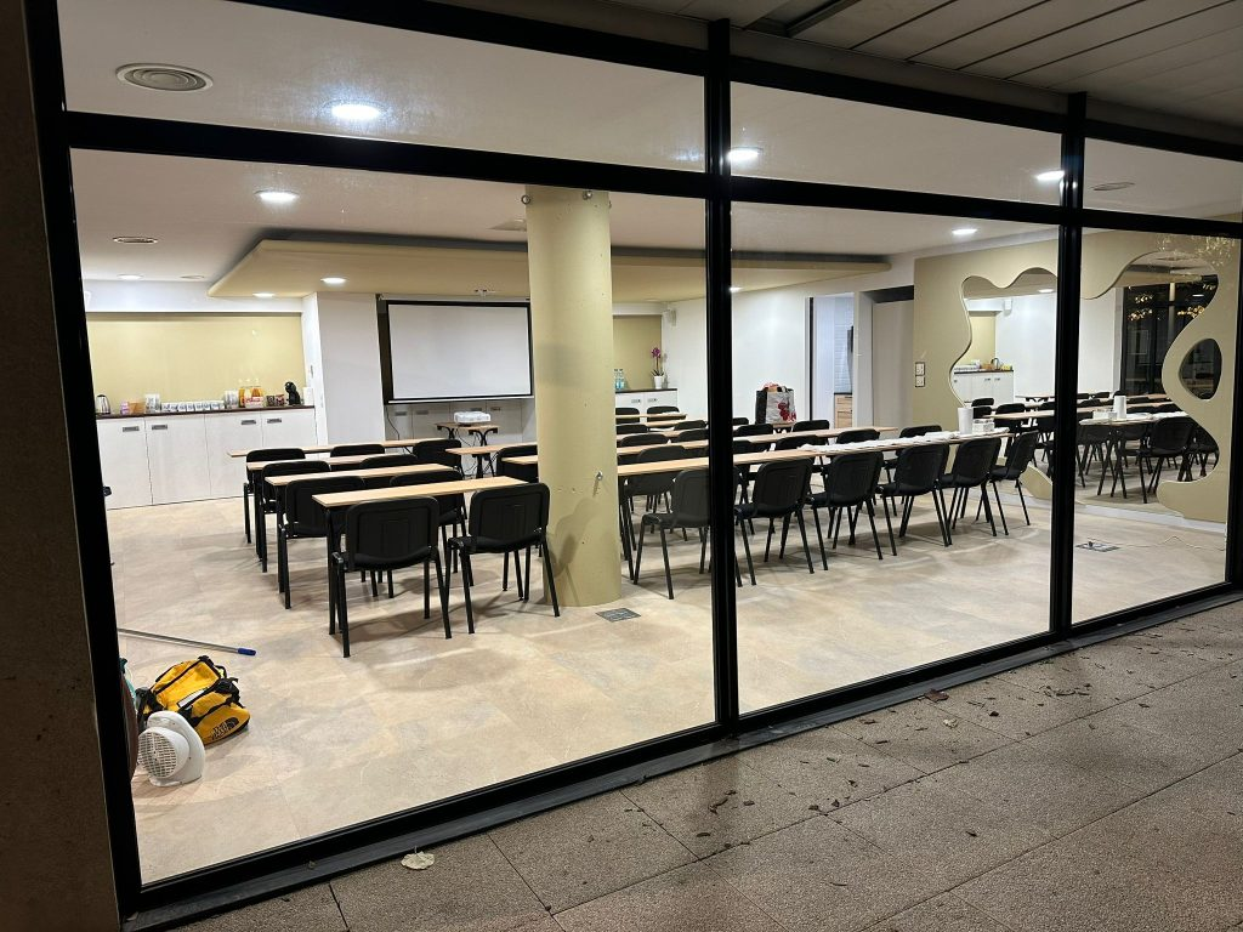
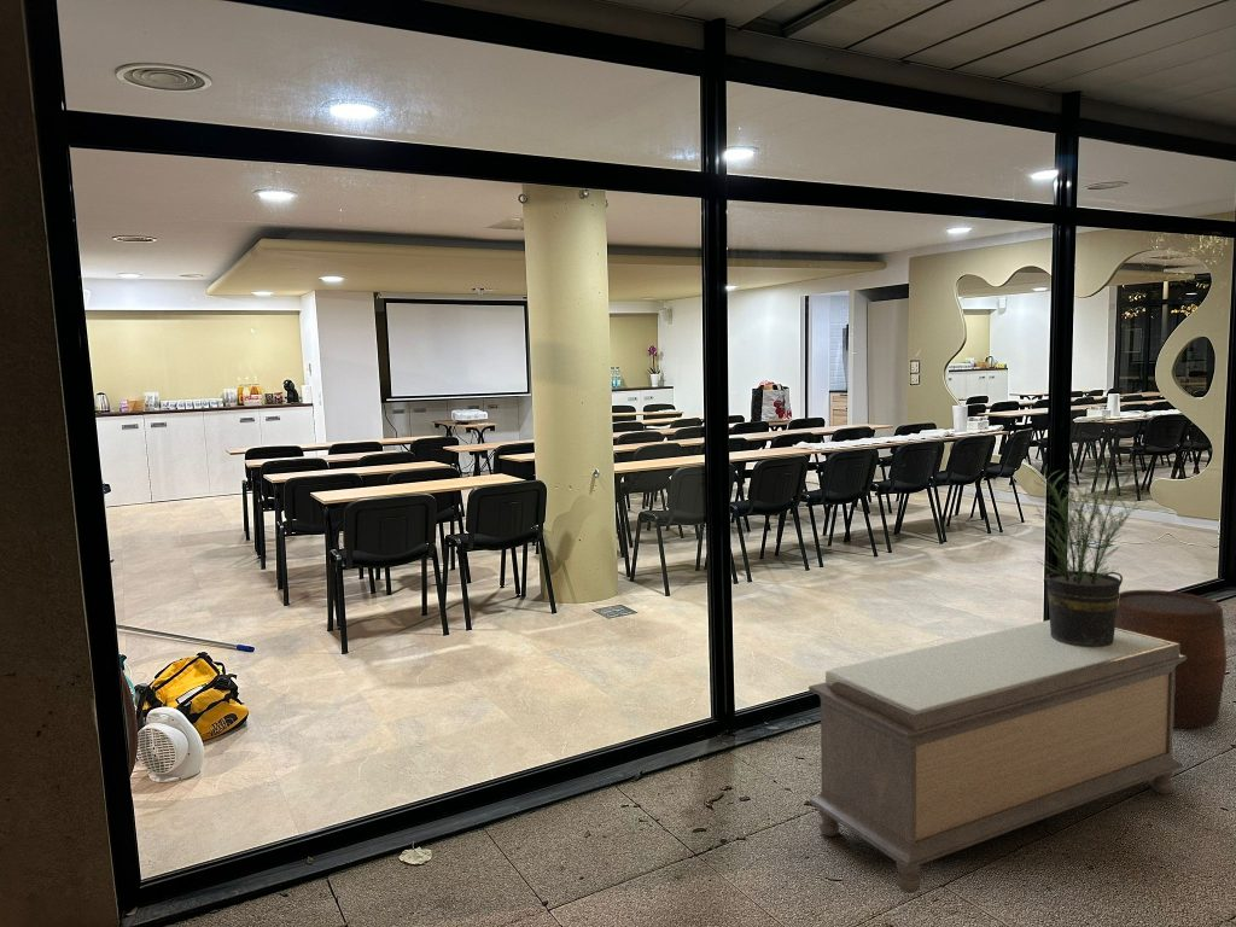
+ potted plant [1025,453,1153,647]
+ stool [1115,589,1228,729]
+ bench [808,619,1187,894]
